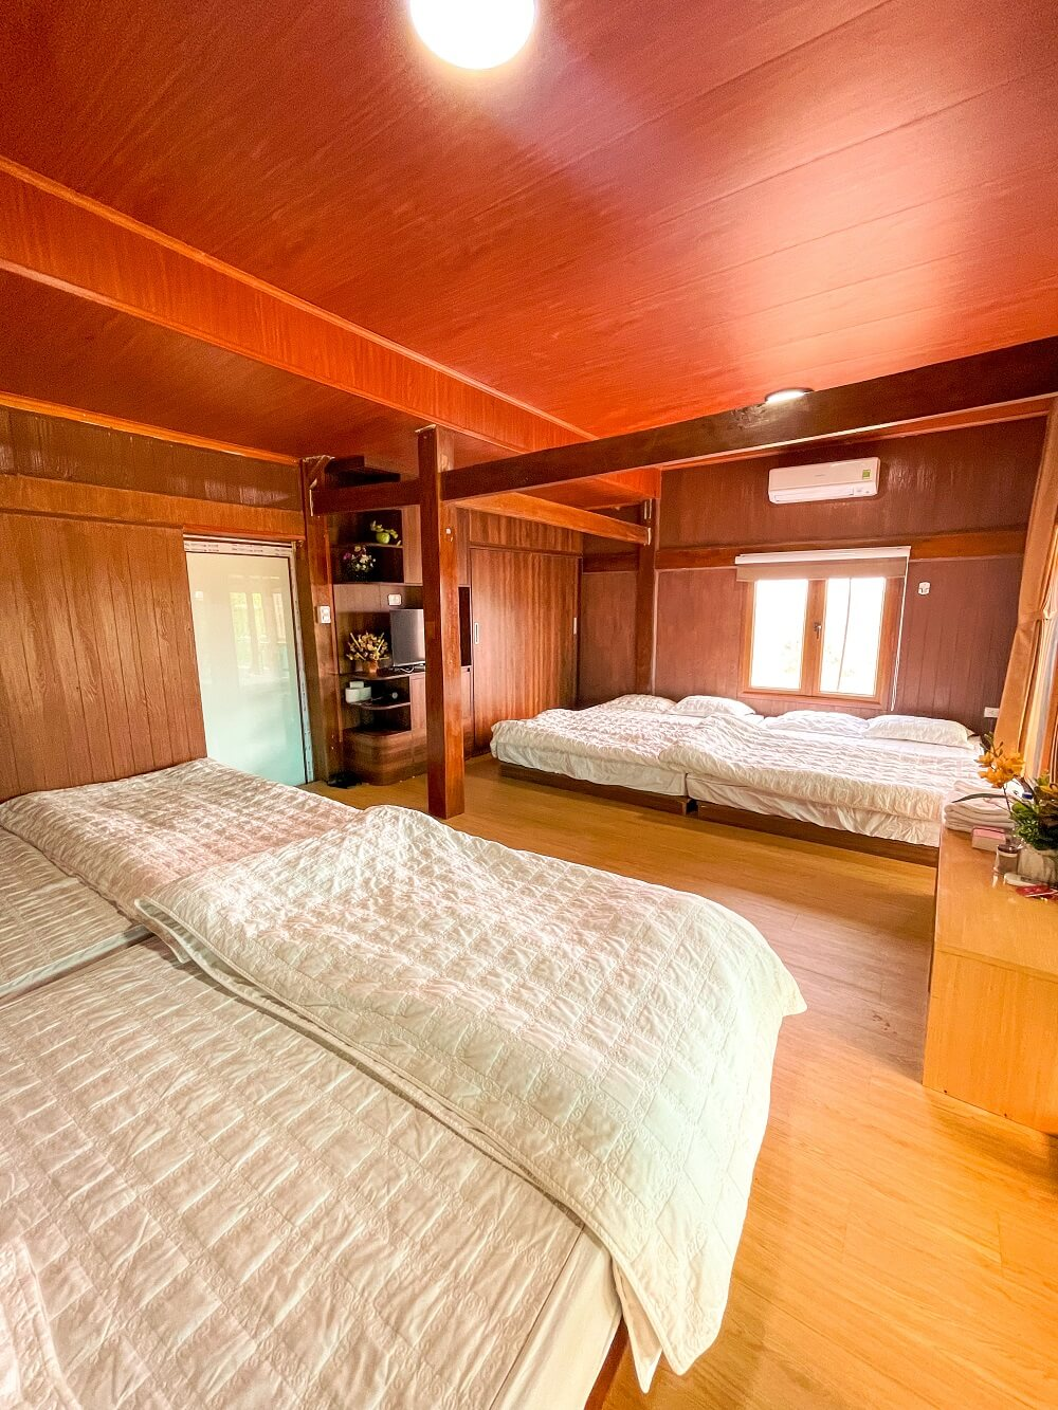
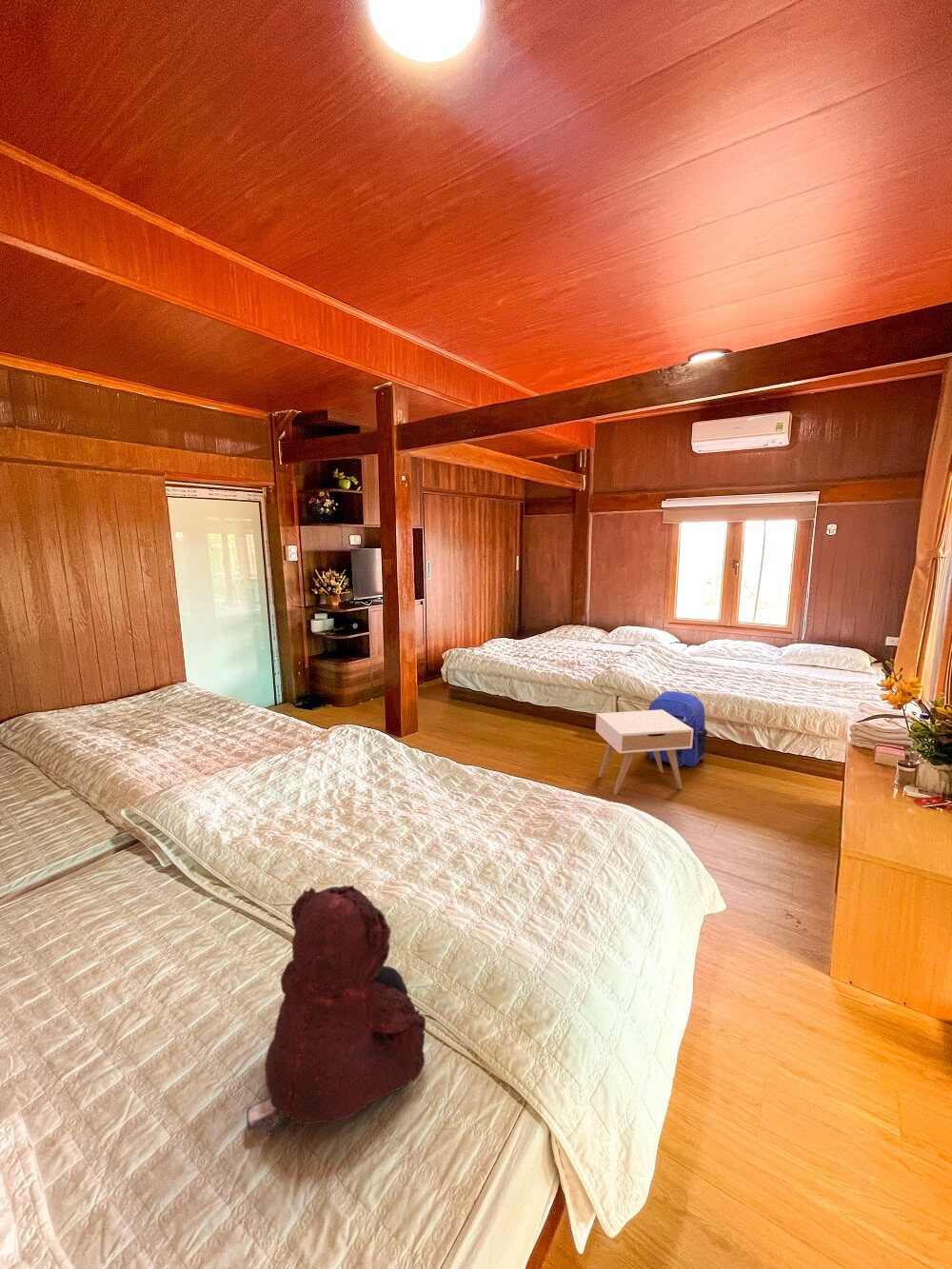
+ nightstand [595,709,693,796]
+ teddy bear [246,884,426,1137]
+ backpack [646,690,708,767]
